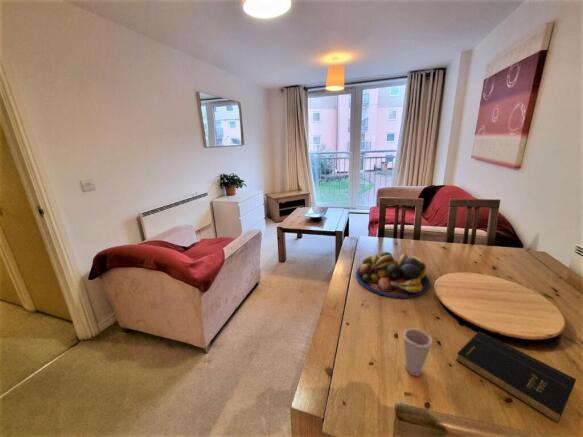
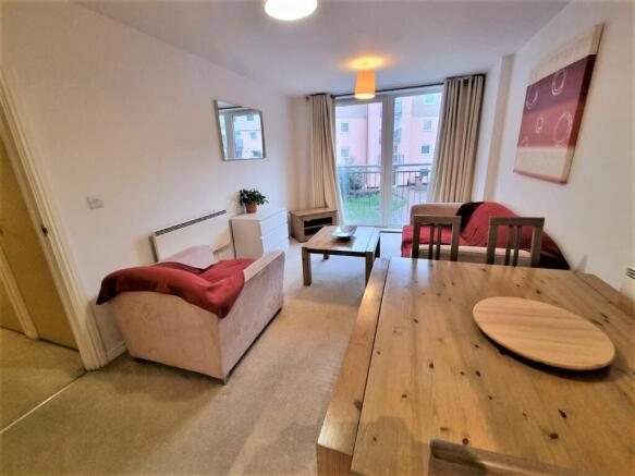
- cup [402,327,433,377]
- fruit bowl [355,251,431,299]
- book [455,330,577,424]
